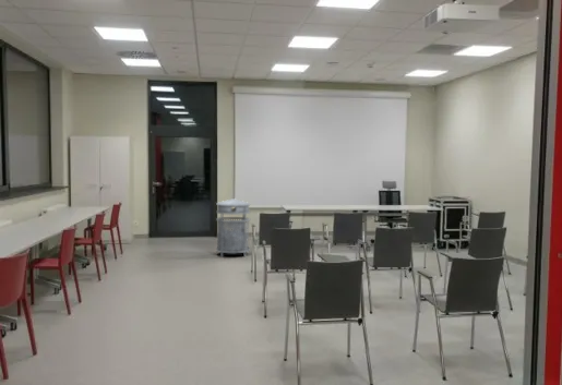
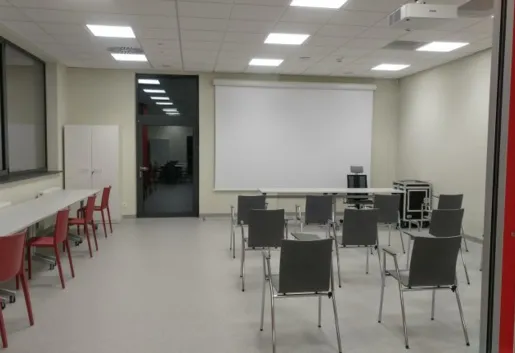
- trash can [215,197,251,258]
